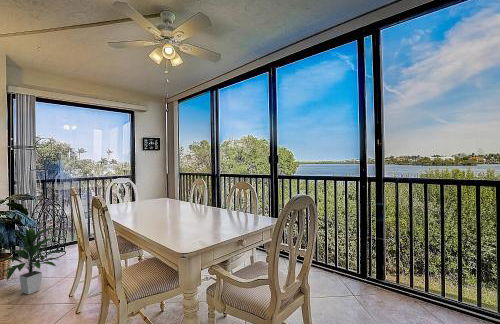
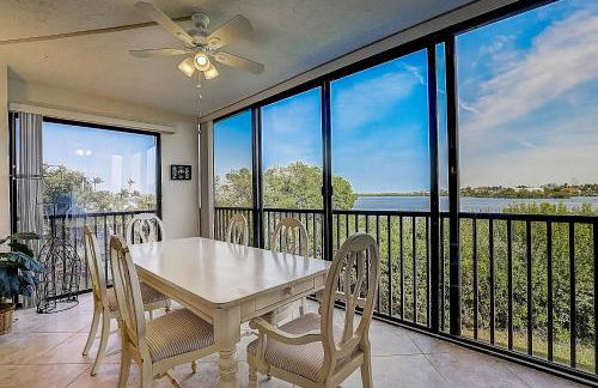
- indoor plant [0,226,66,295]
